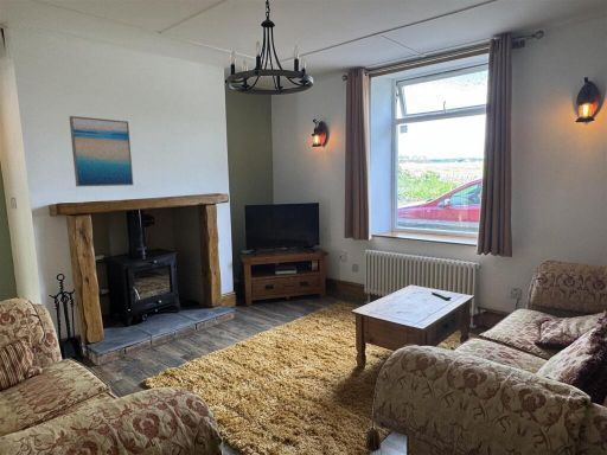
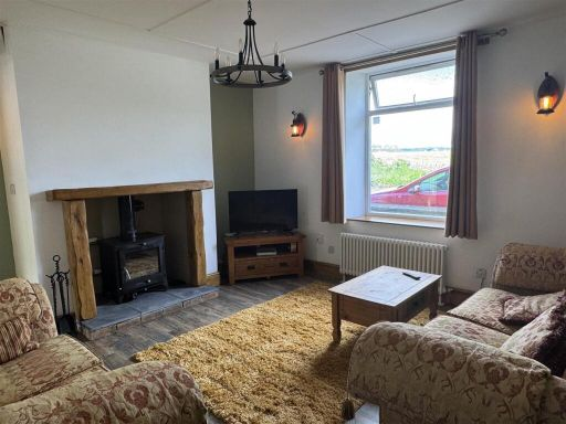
- wall art [69,115,135,187]
